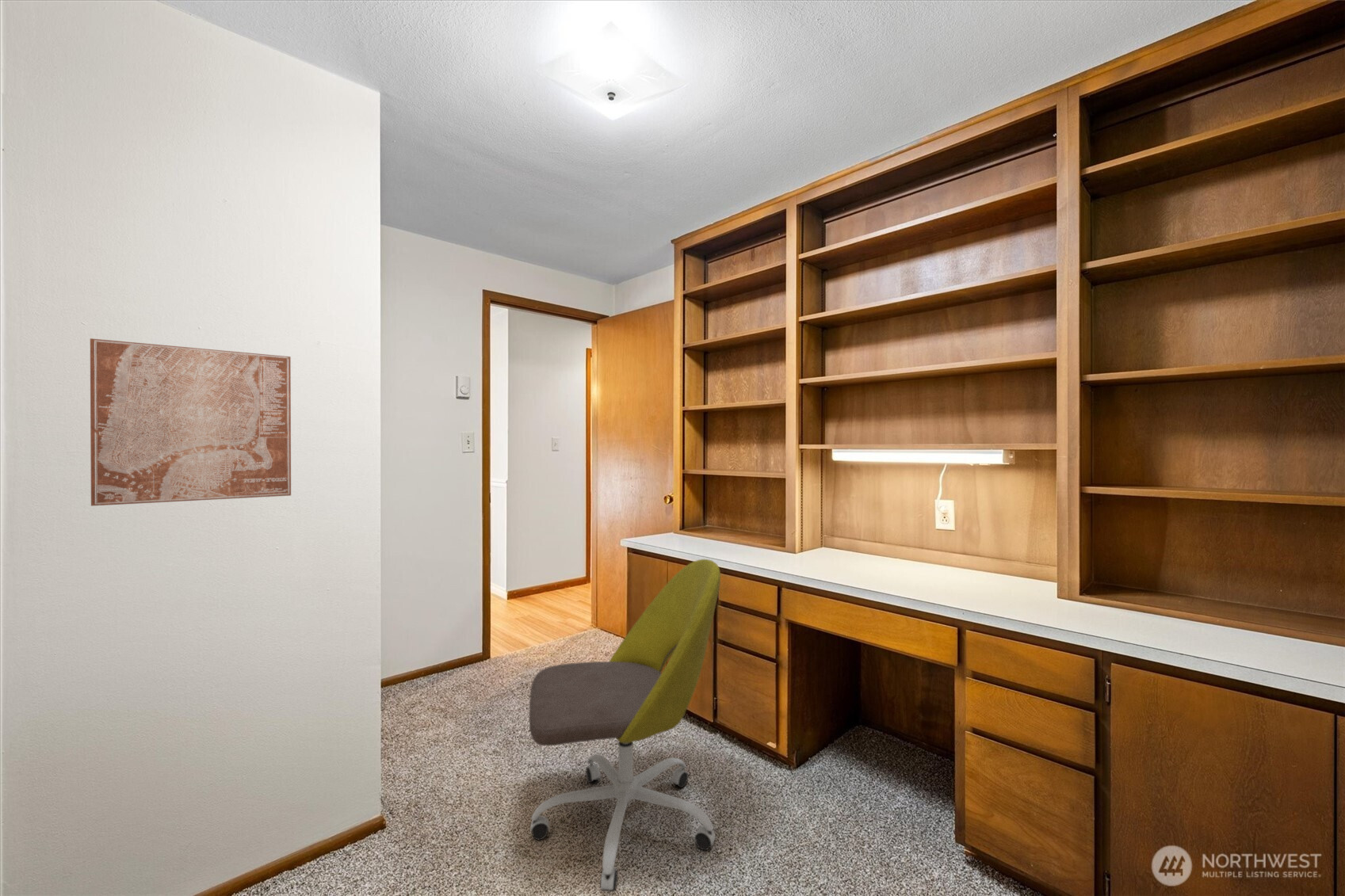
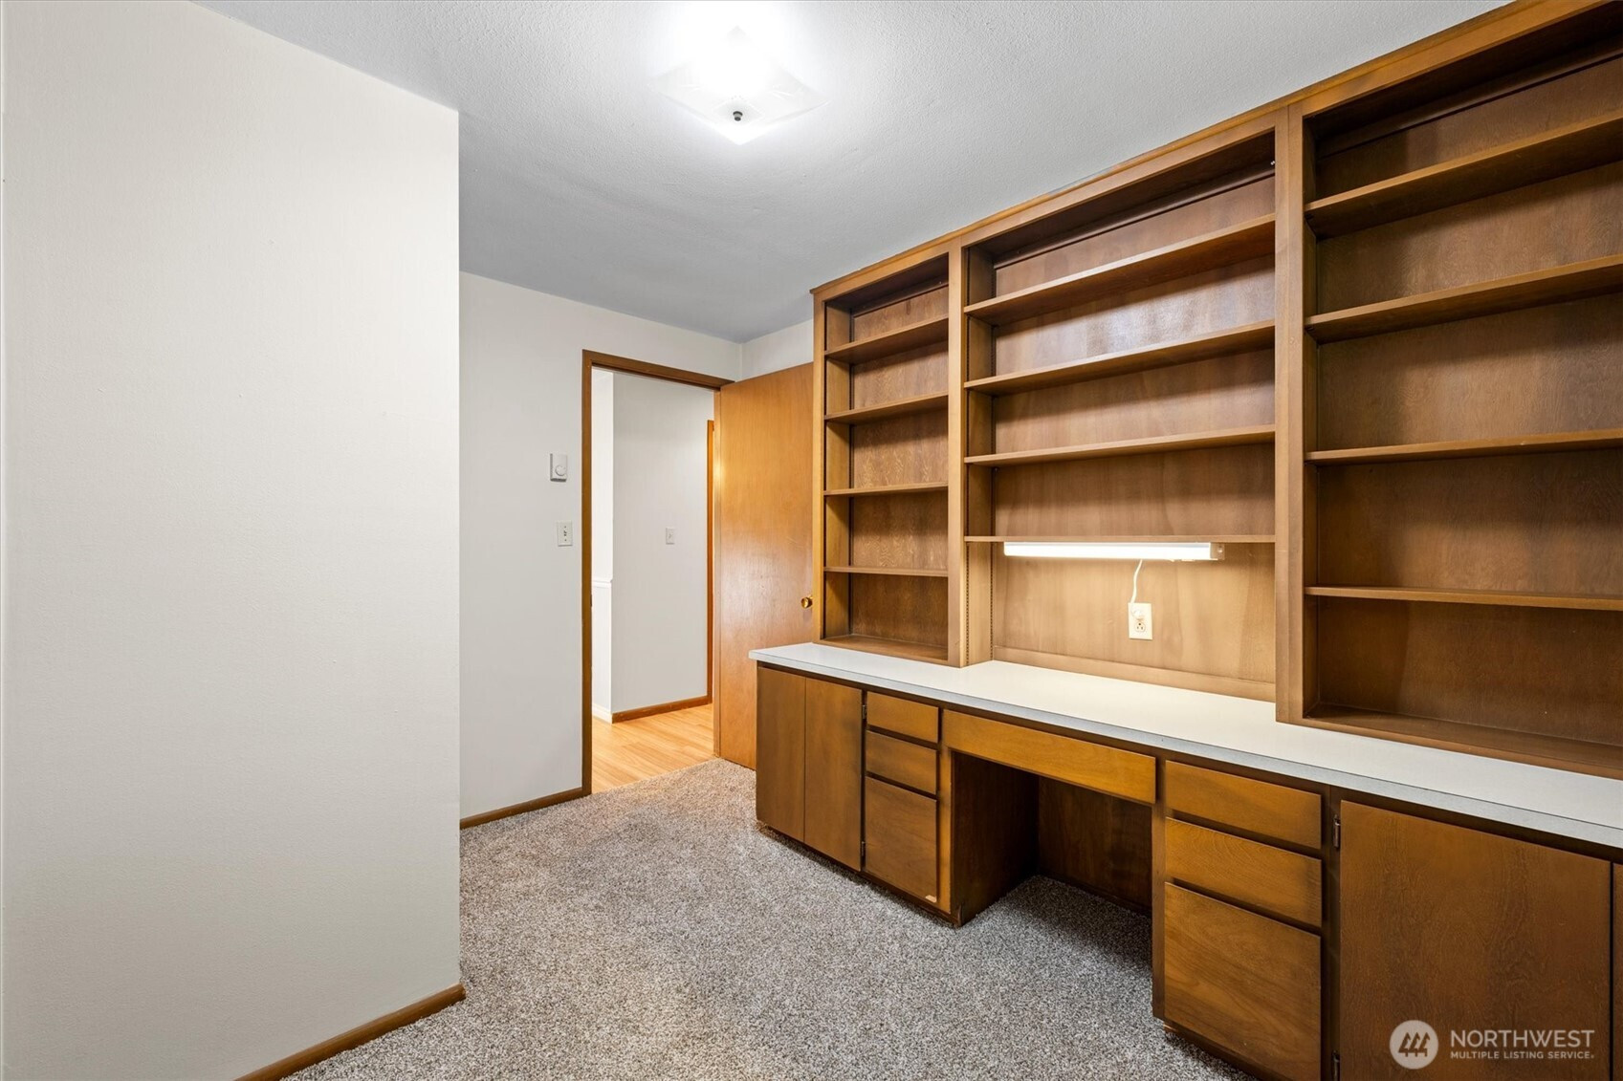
- office chair [529,559,721,892]
- wall art [90,337,292,507]
